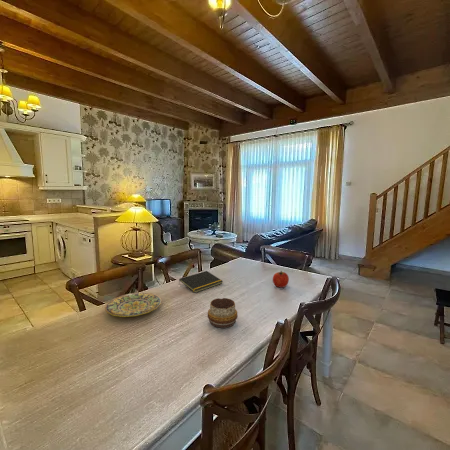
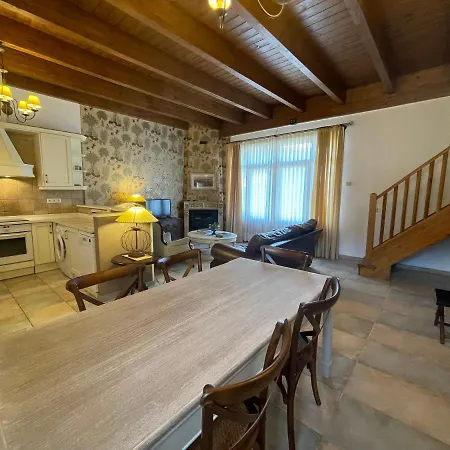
- decorative bowl [207,297,239,329]
- apple [272,270,290,289]
- plate [104,292,162,318]
- notepad [178,270,224,294]
